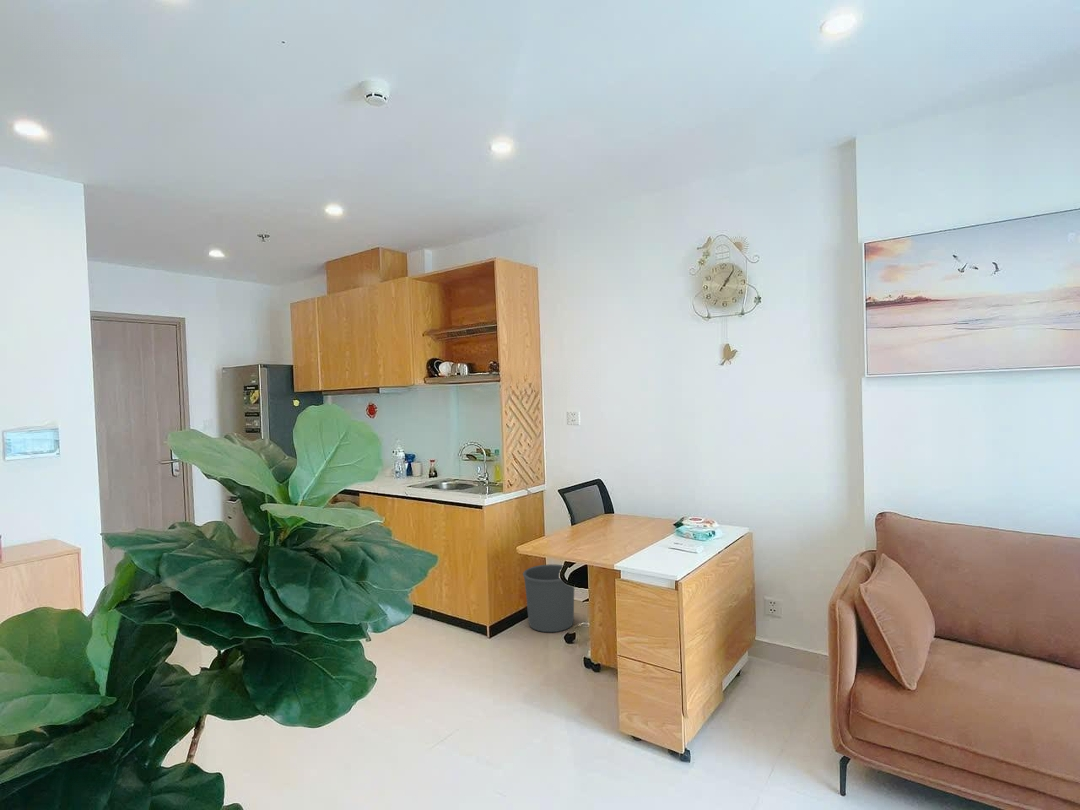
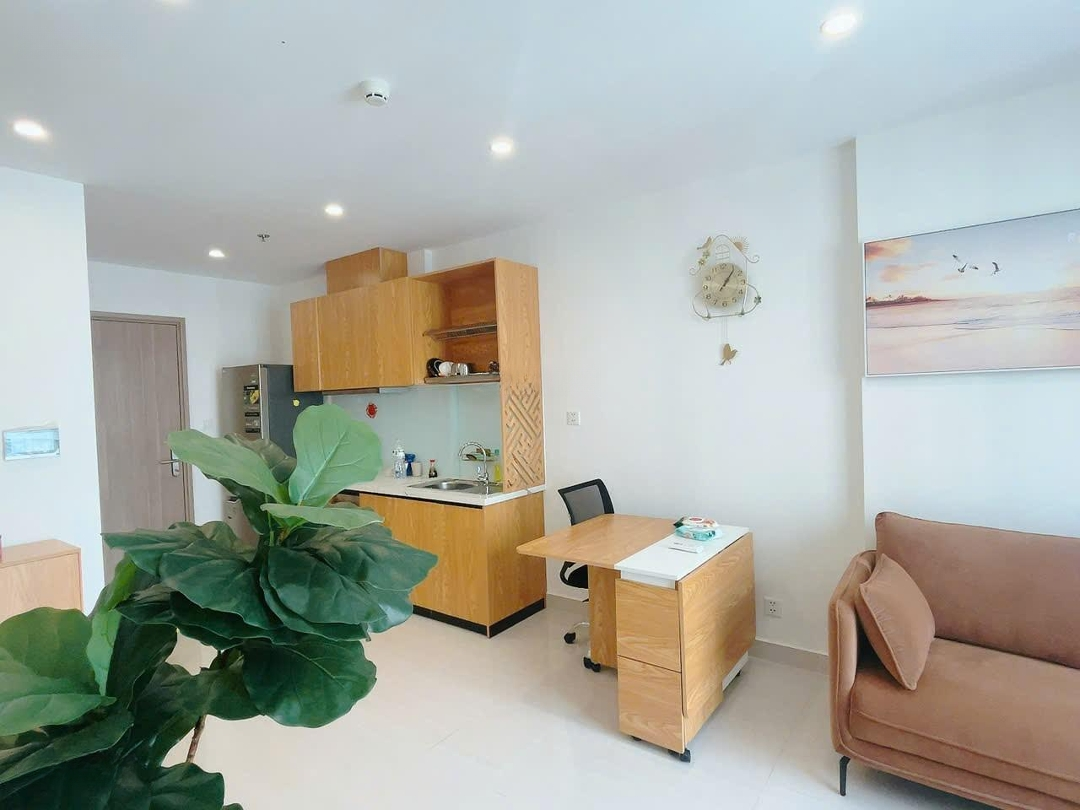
- waste bin [522,563,575,633]
